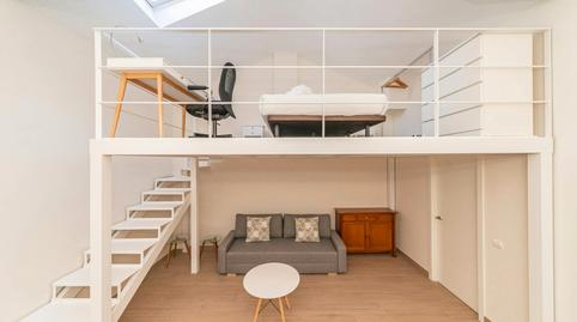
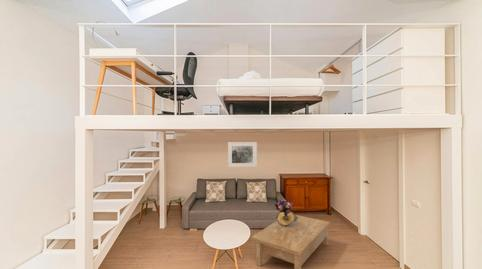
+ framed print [227,141,258,168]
+ bouquet [273,198,298,227]
+ coffee table [250,214,331,269]
